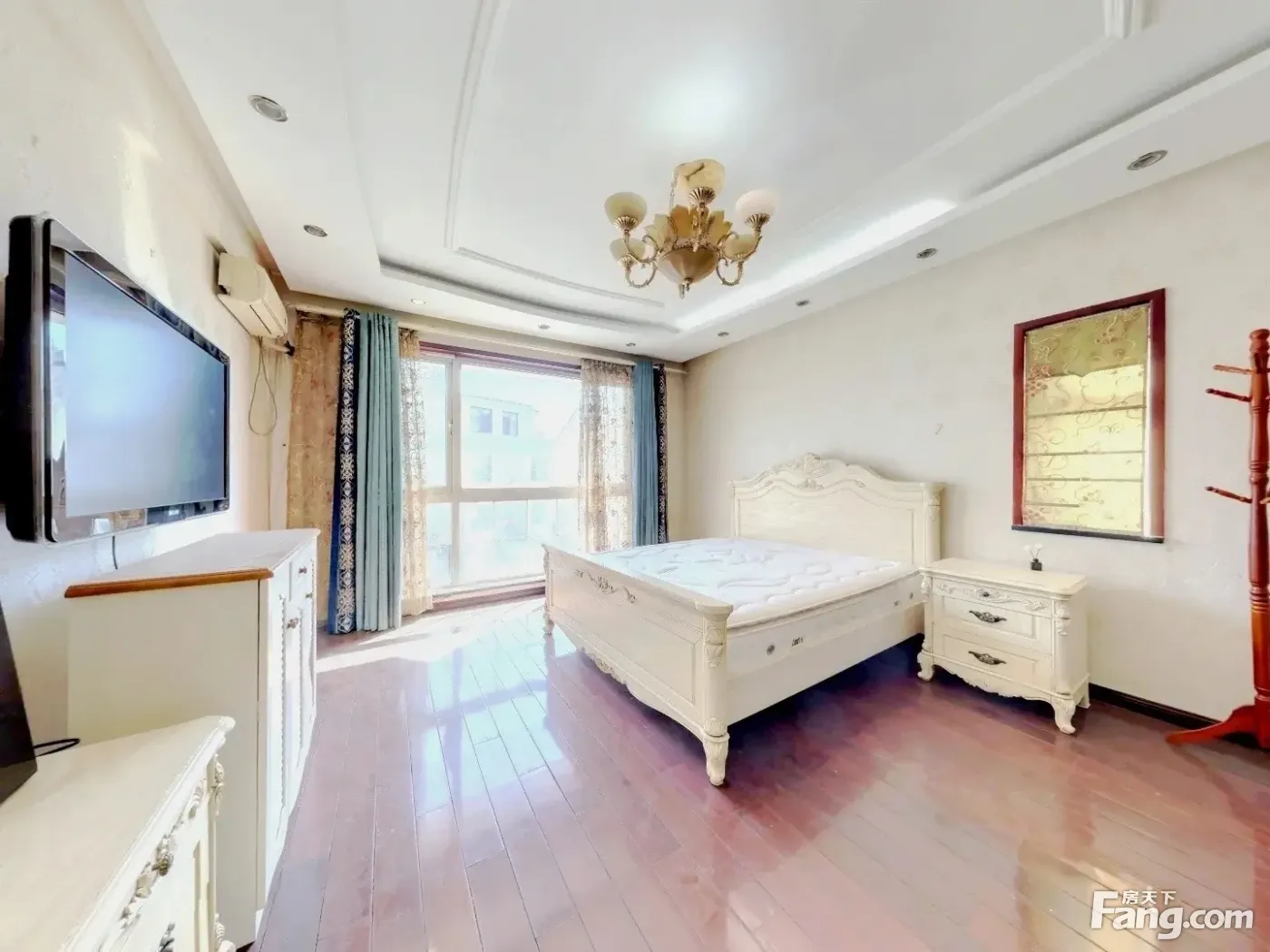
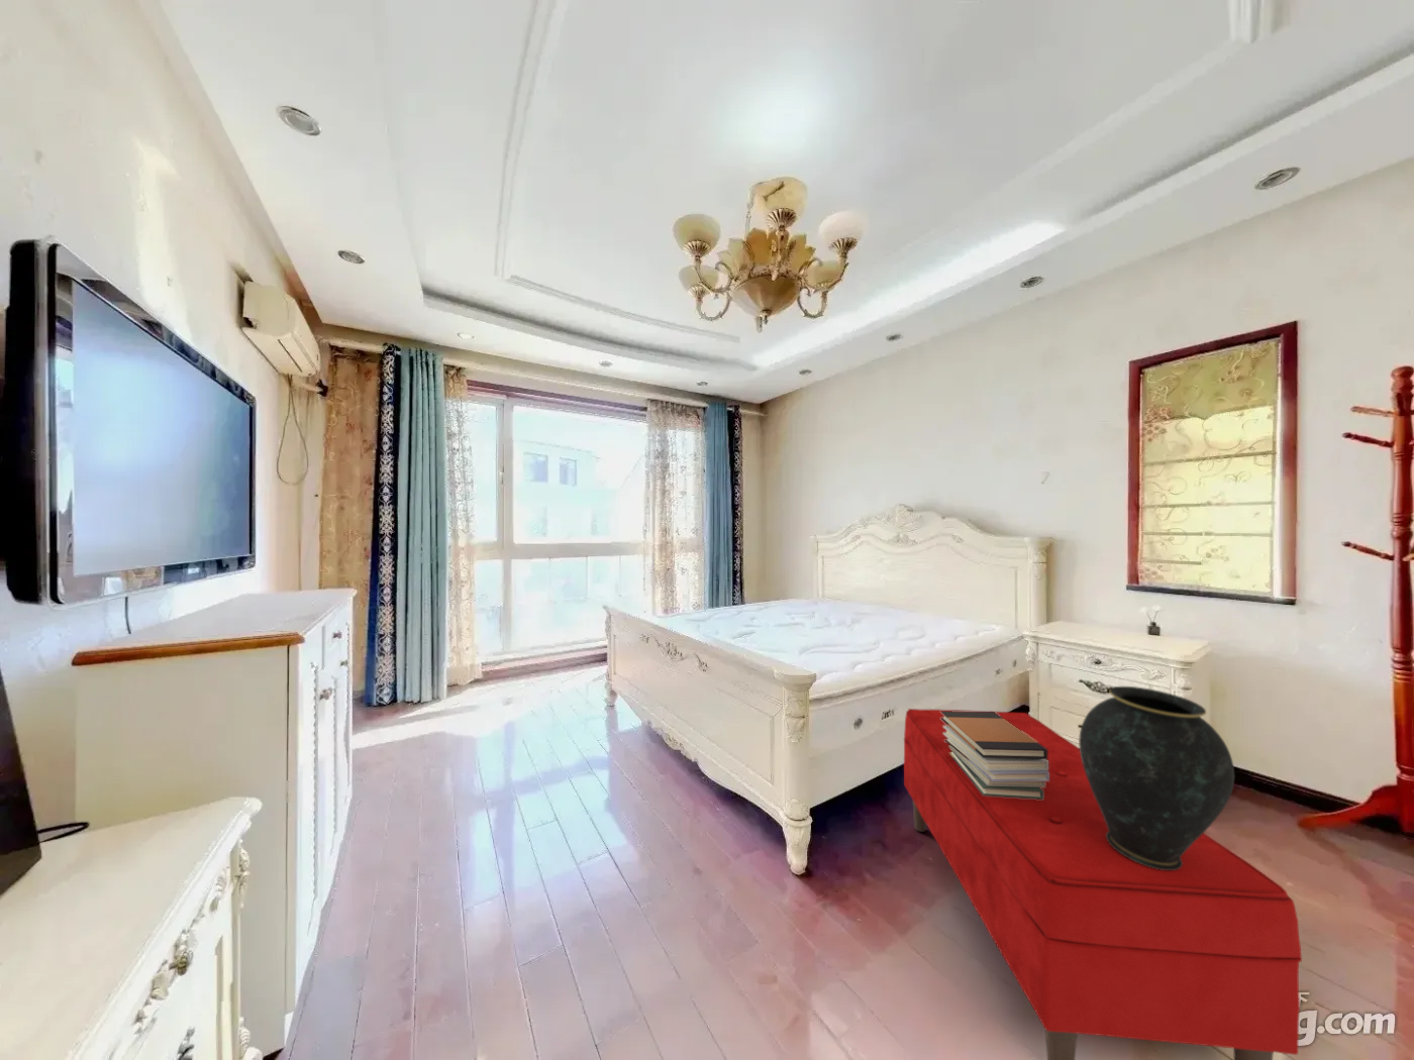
+ bench [903,708,1303,1060]
+ vase [1078,686,1235,871]
+ book stack [941,710,1050,799]
